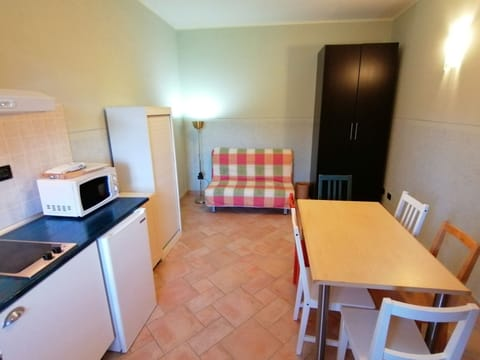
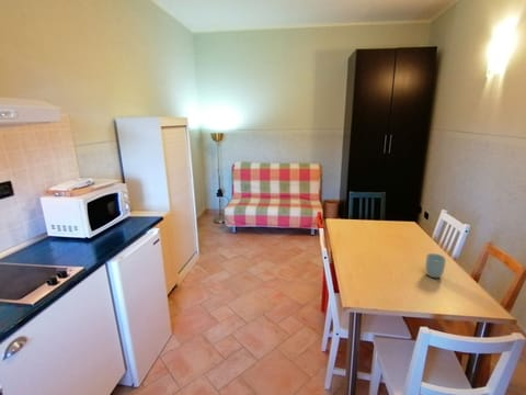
+ cup [424,252,447,279]
